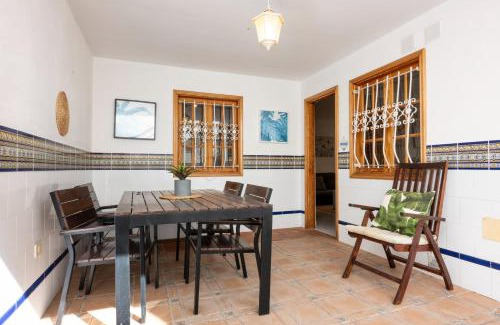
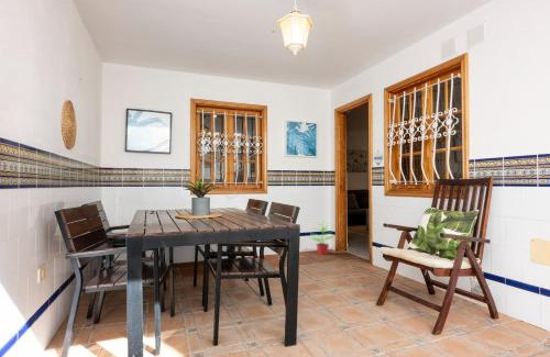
+ potted plant [309,221,337,256]
